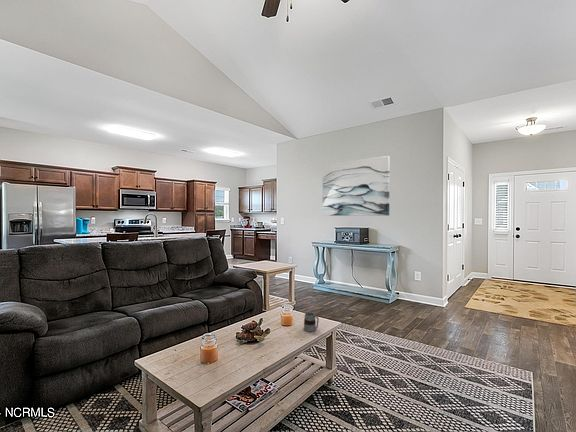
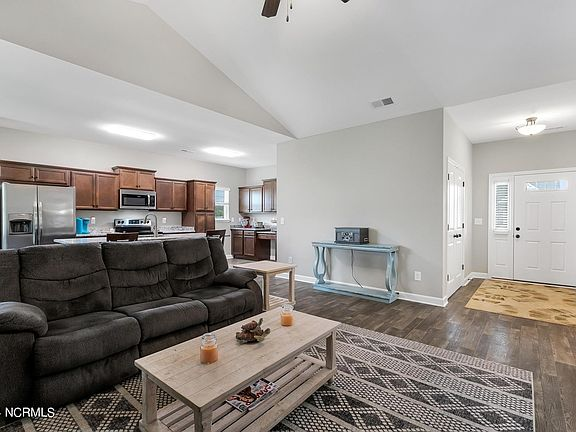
- wall art [322,155,391,217]
- mug [302,311,320,333]
